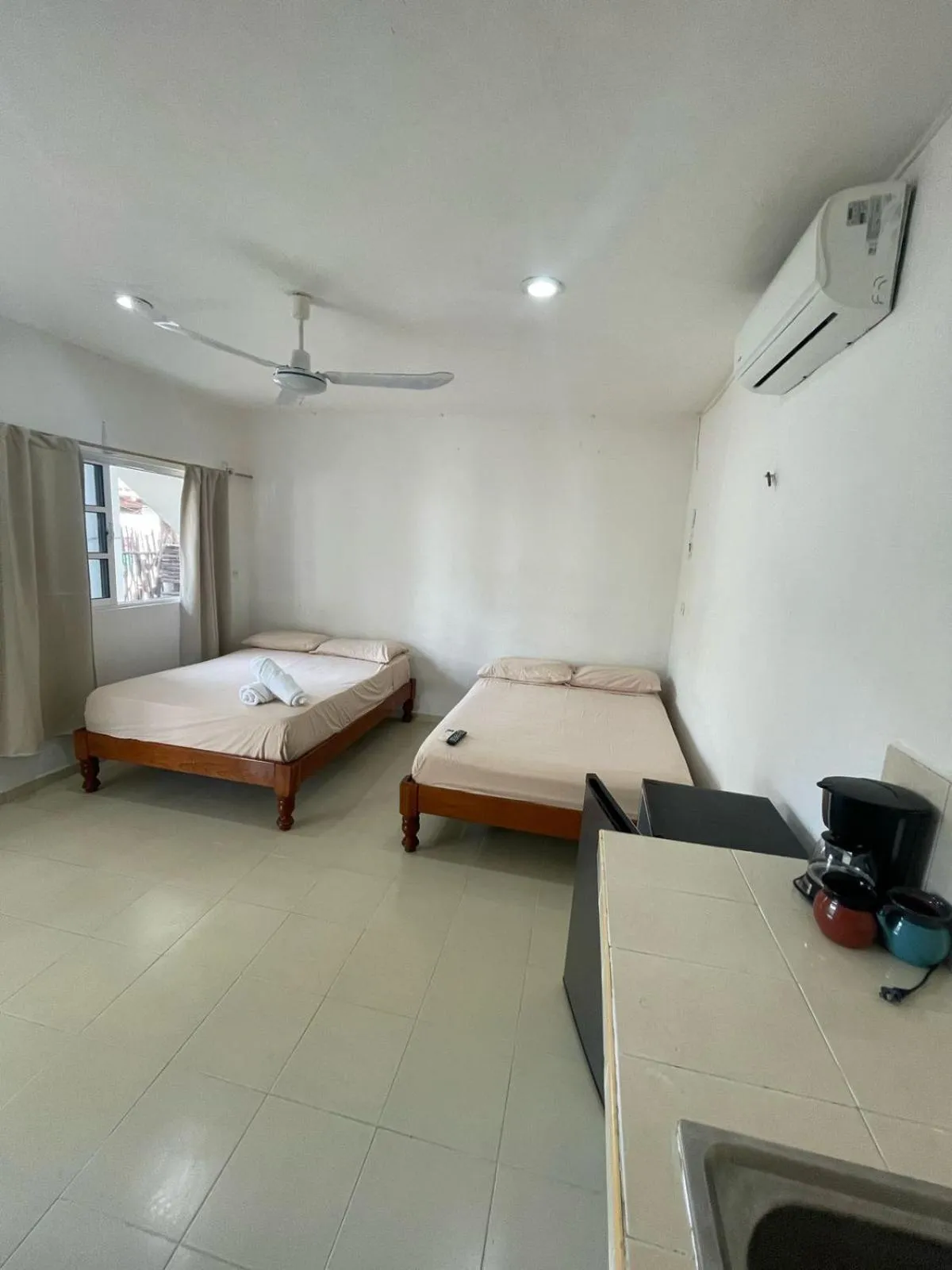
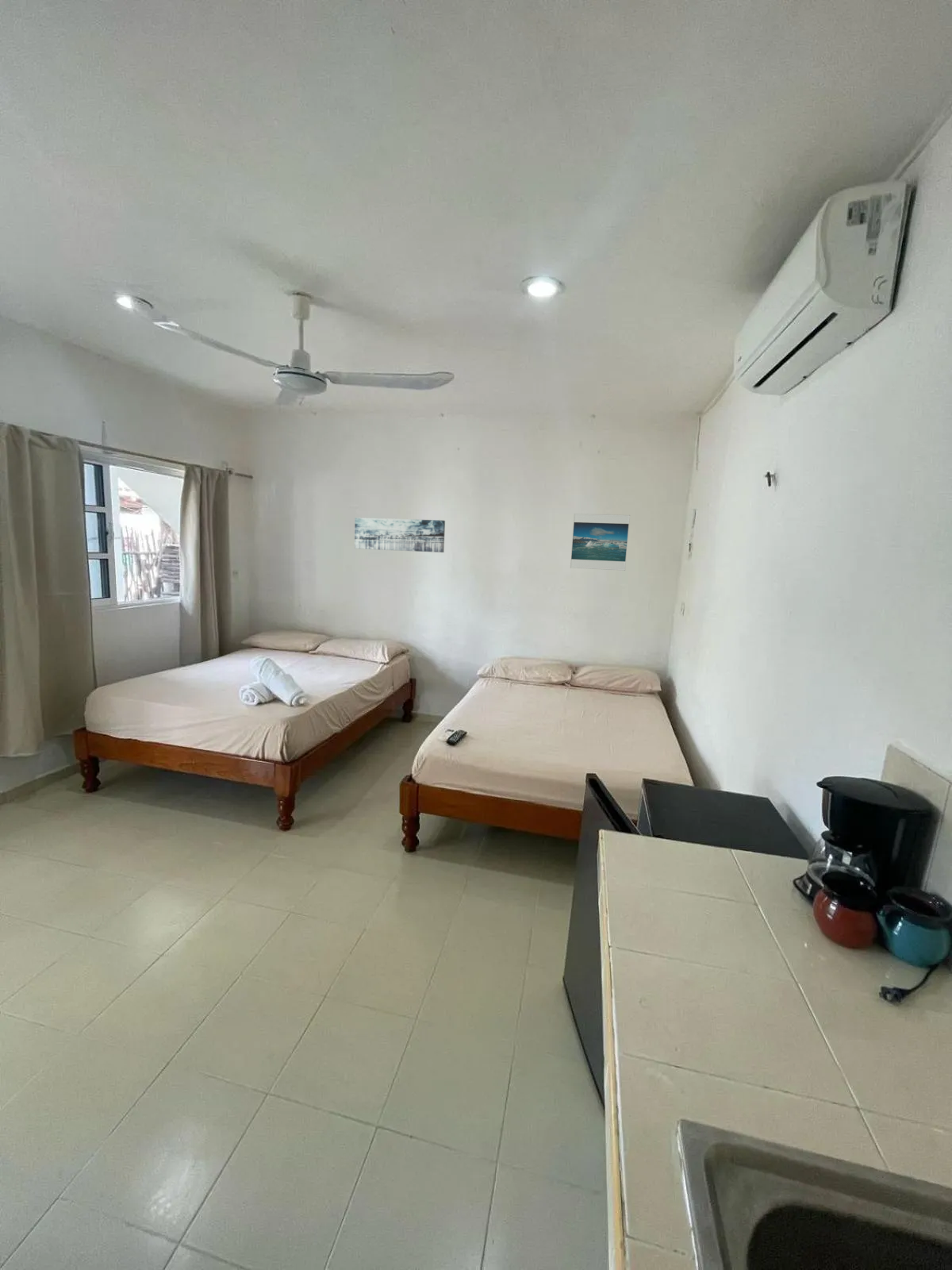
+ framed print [570,513,631,571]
+ wall art [354,517,446,553]
